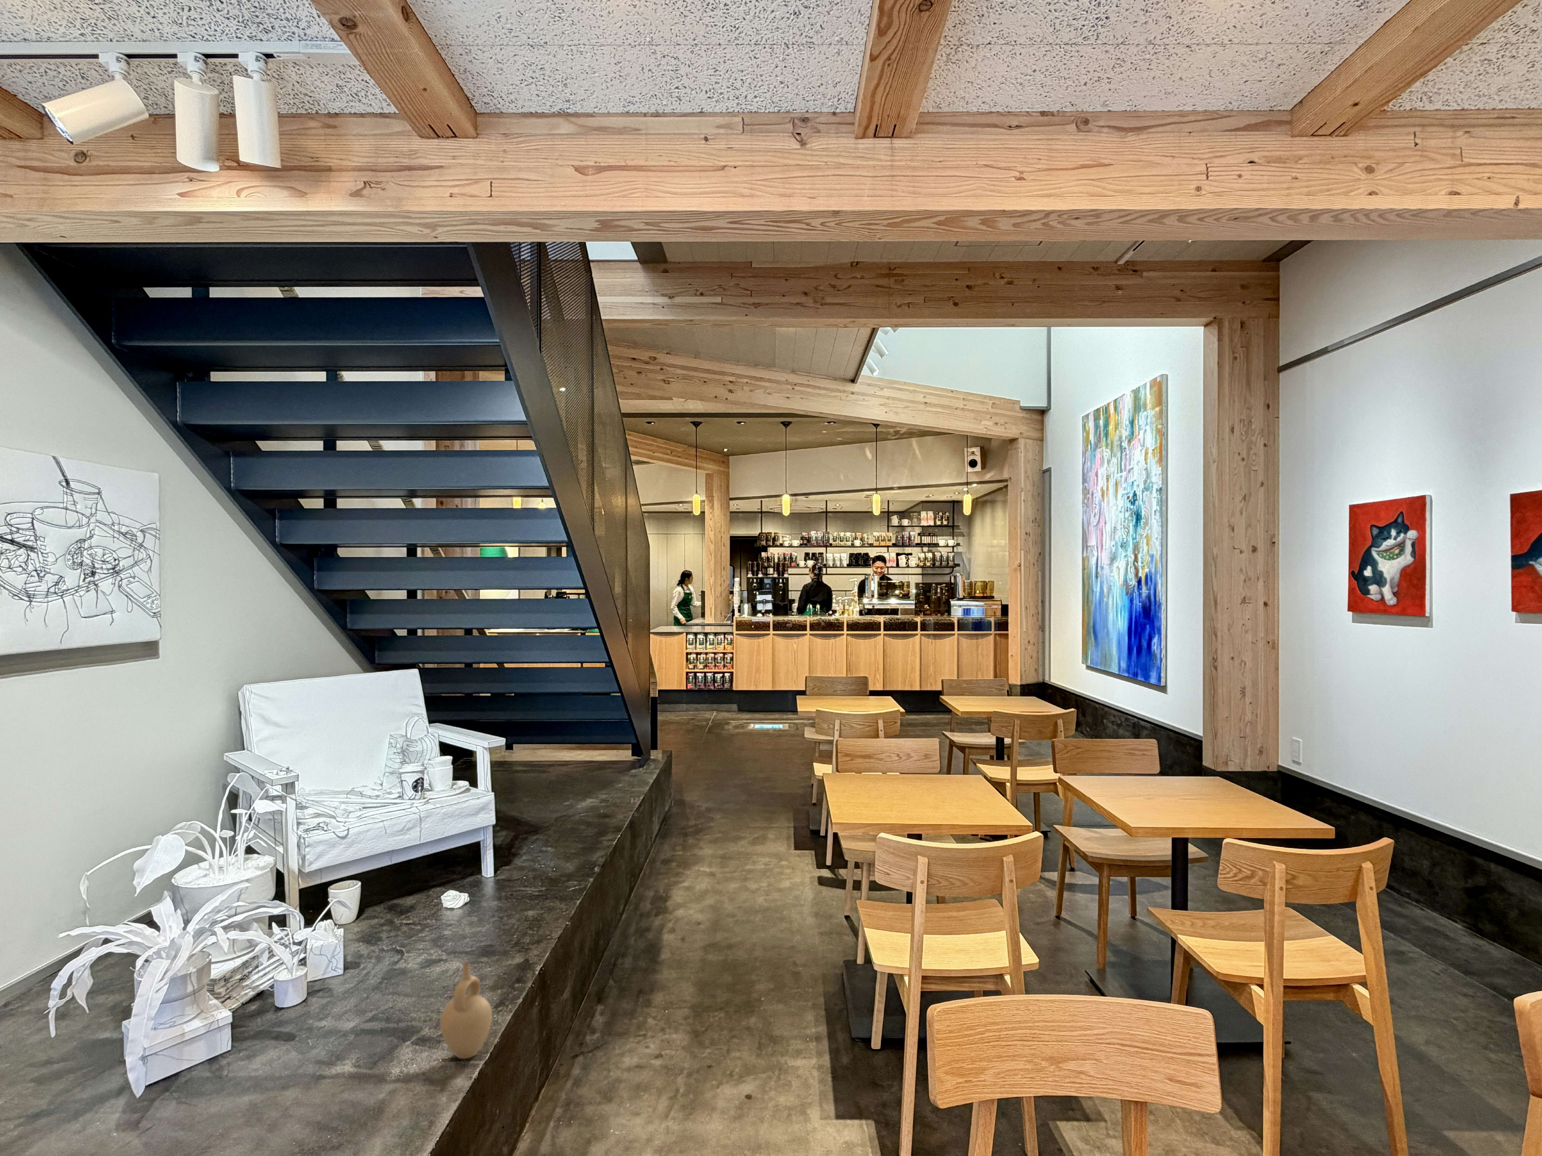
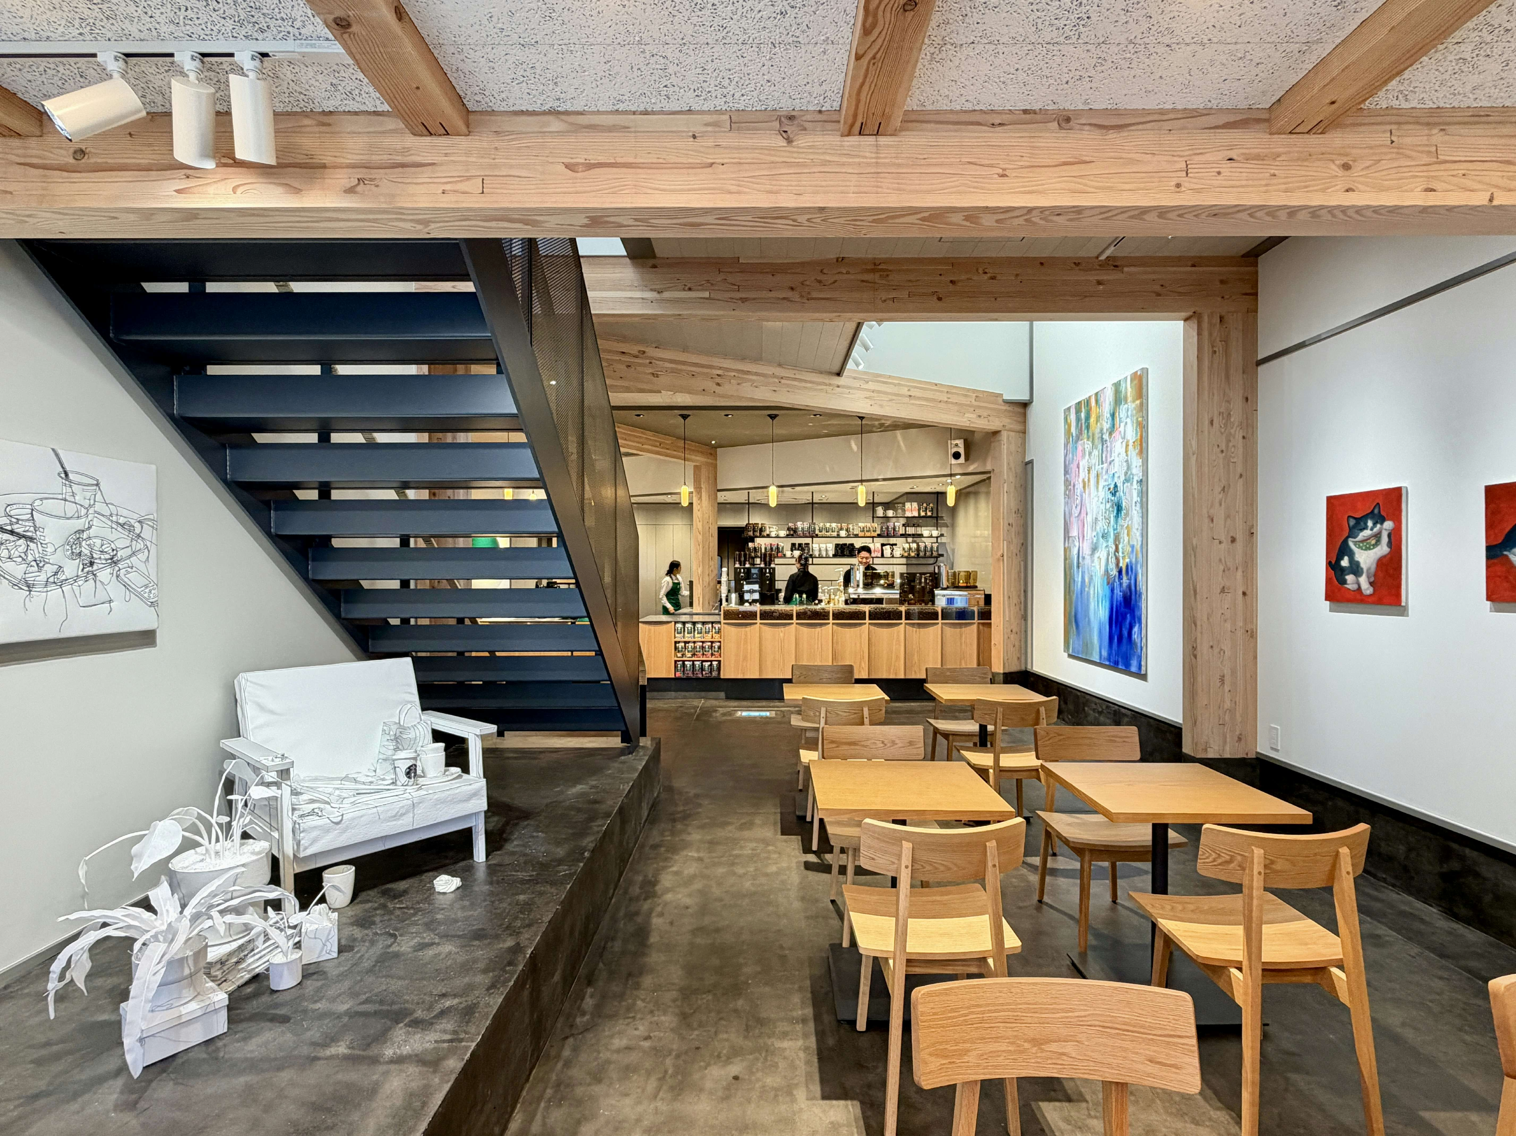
- ceramic vessel [440,962,492,1059]
